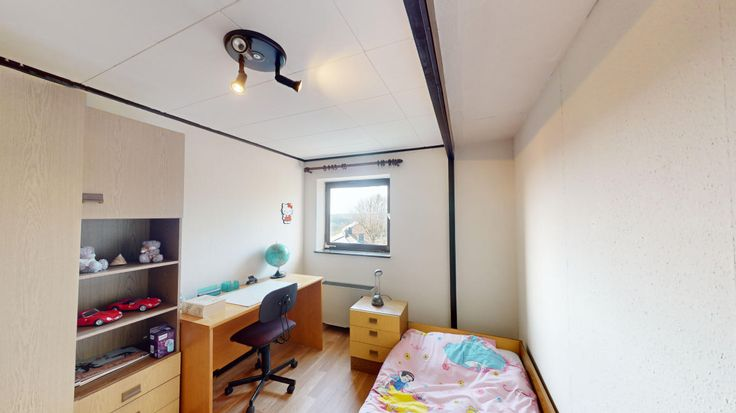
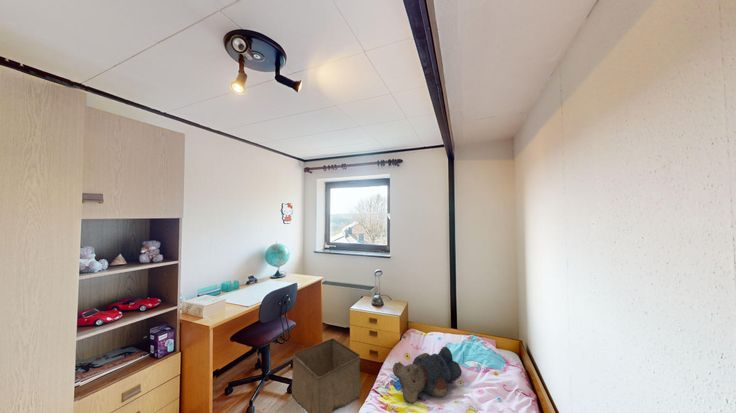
+ storage bin [291,337,362,413]
+ teddy bear [392,346,463,405]
